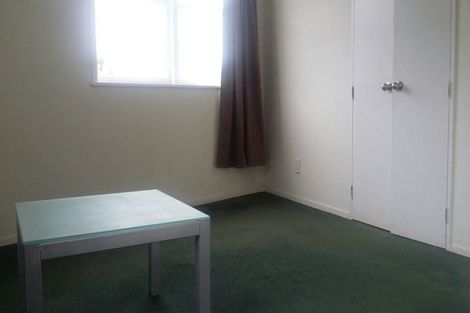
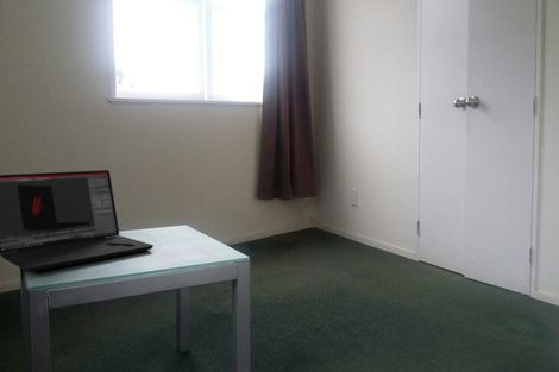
+ laptop [0,169,155,273]
